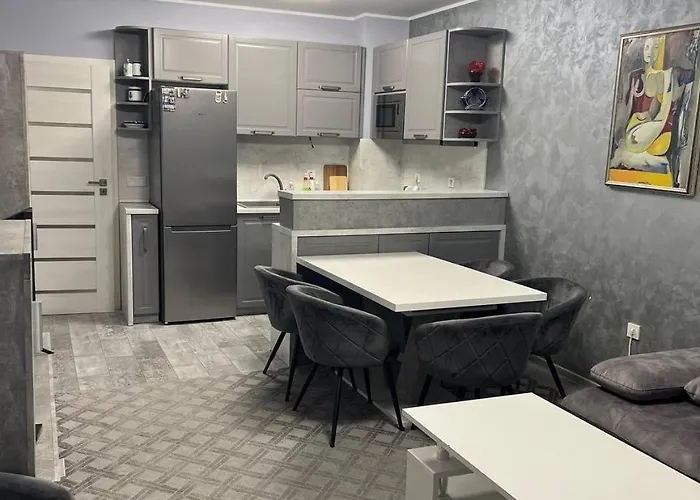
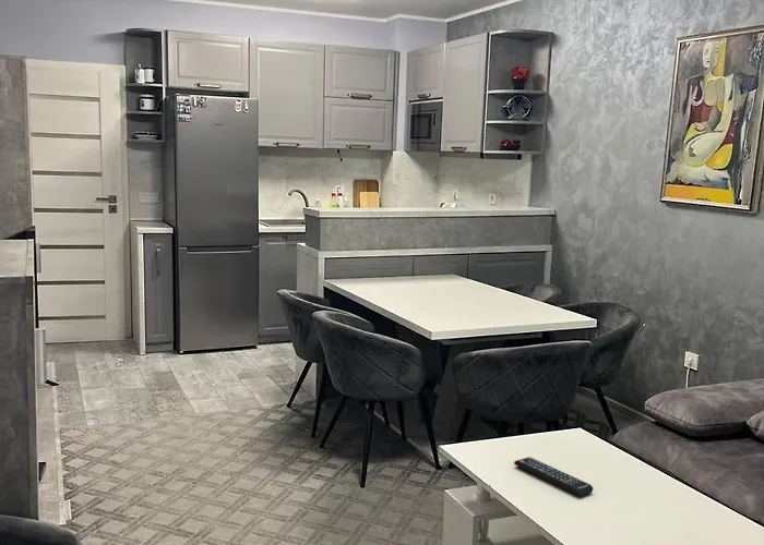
+ remote control [513,456,594,498]
